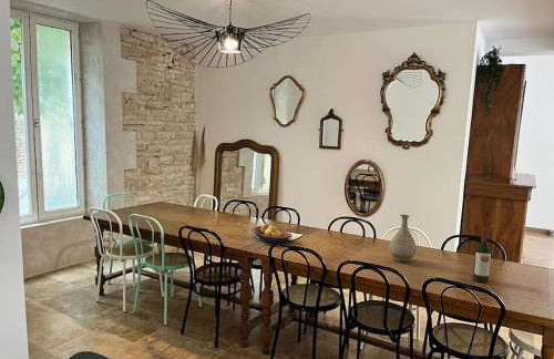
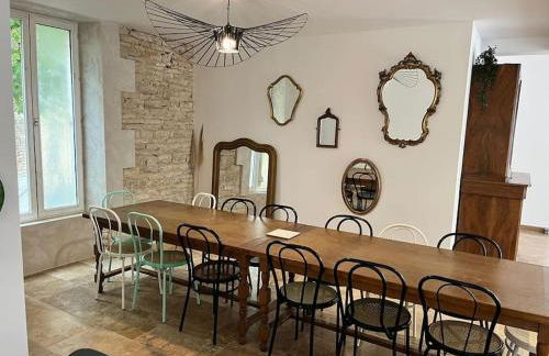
- fruit bowl [250,223,294,245]
- vase [388,214,418,264]
- wine bottle [472,227,492,284]
